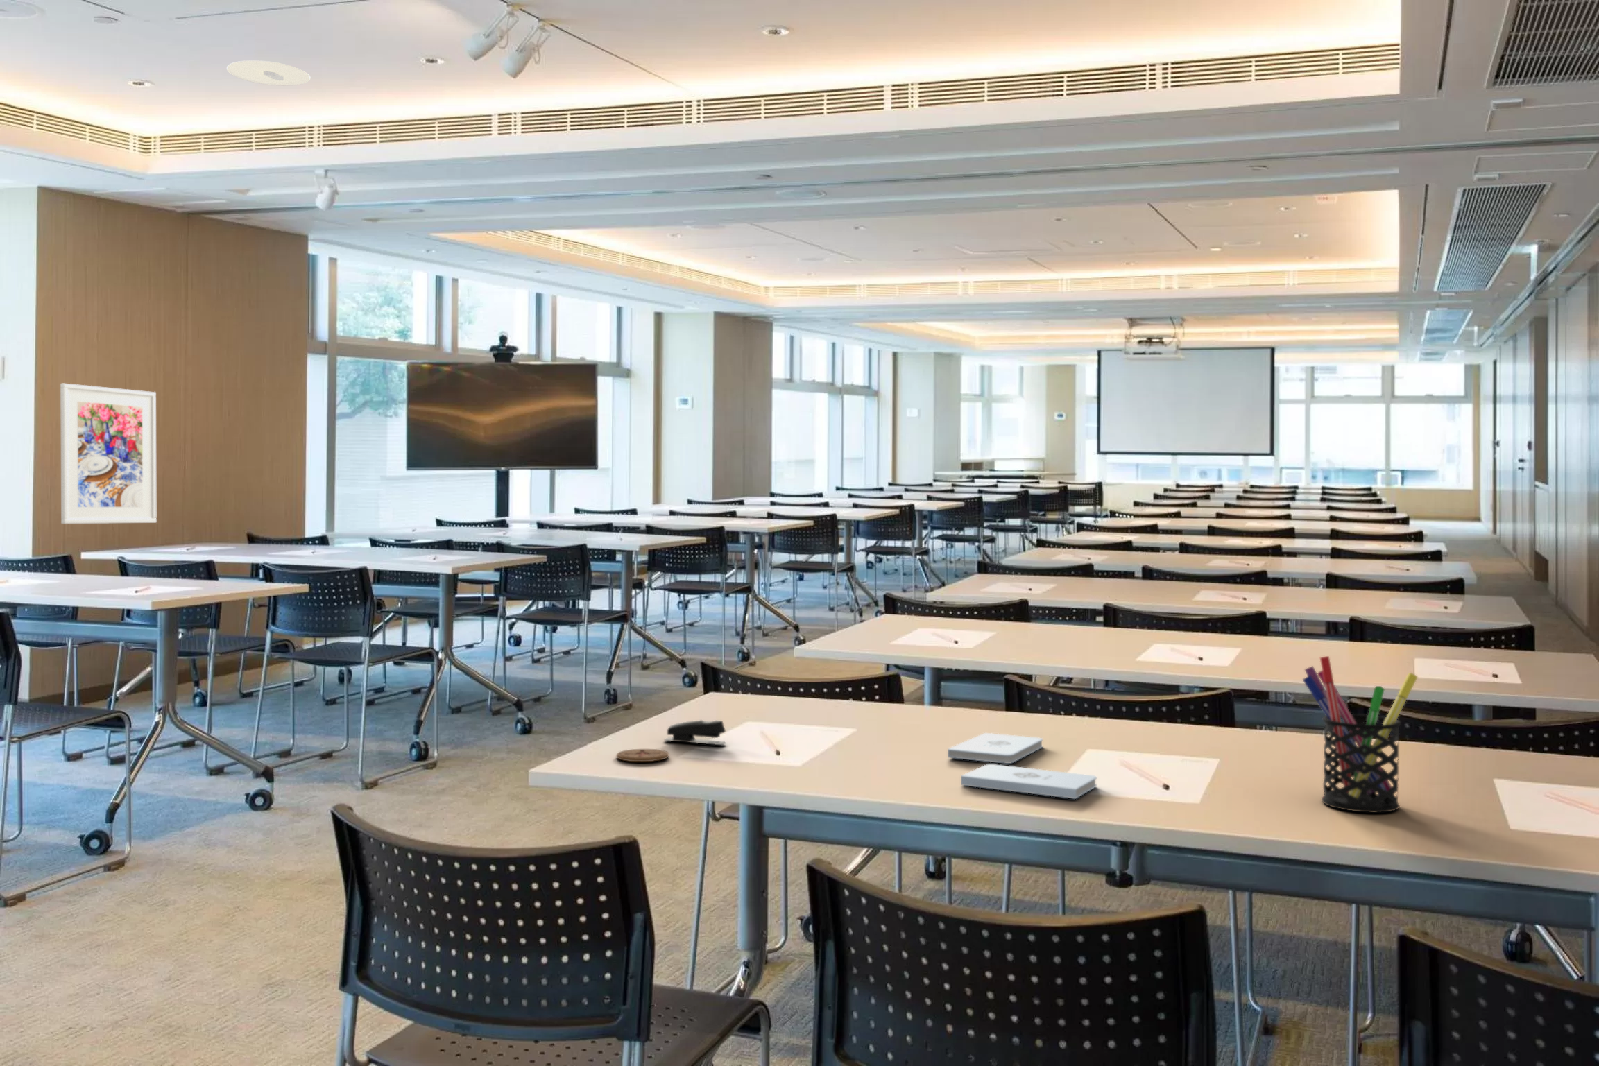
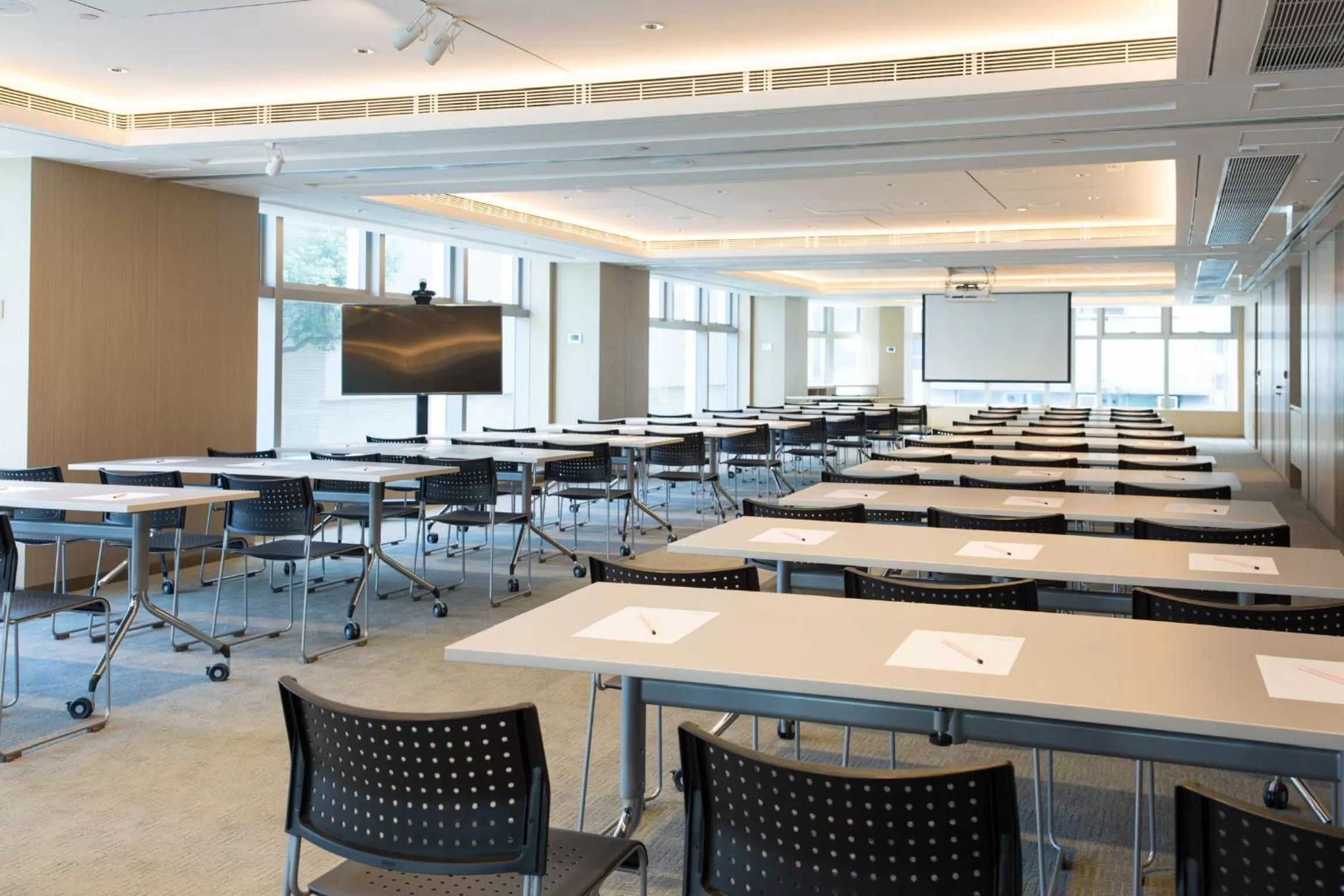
- notepad [960,764,1097,800]
- pen holder [1302,656,1418,814]
- recessed light [226,59,311,87]
- notepad [947,733,1043,764]
- coaster [616,748,670,763]
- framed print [59,383,157,525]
- stapler [663,720,726,746]
